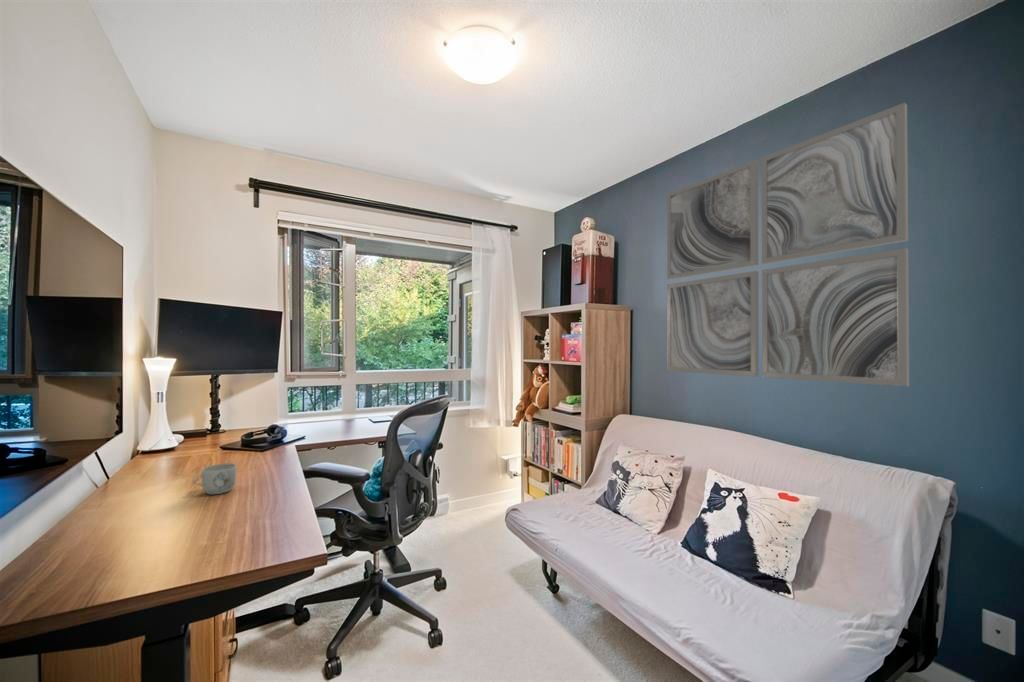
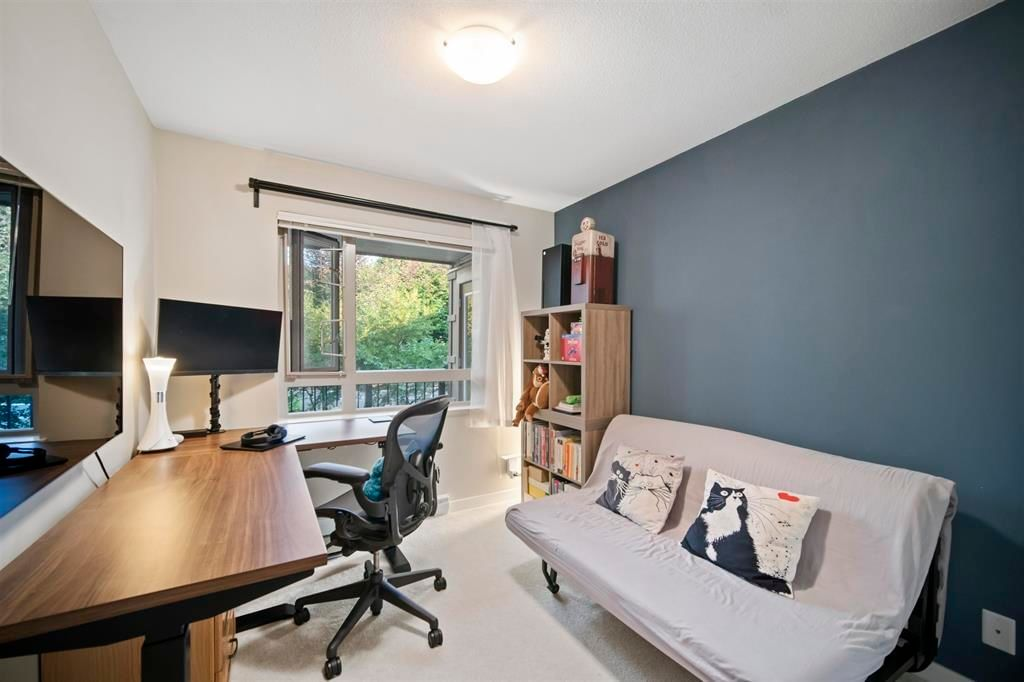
- wall art [666,102,910,387]
- mug [191,462,238,495]
